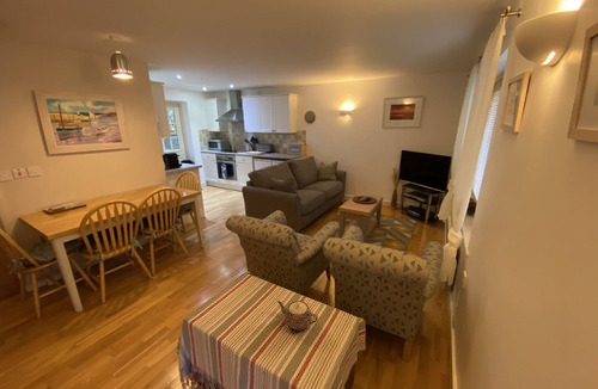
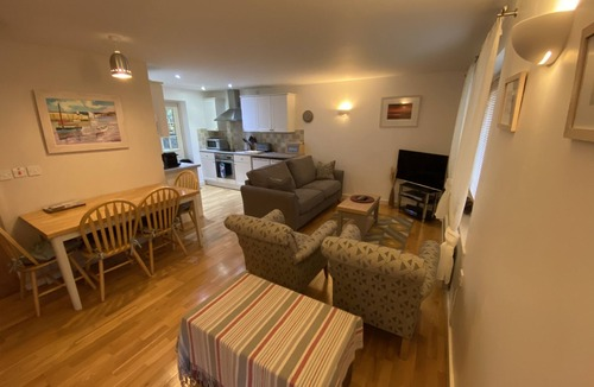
- teapot [276,300,319,332]
